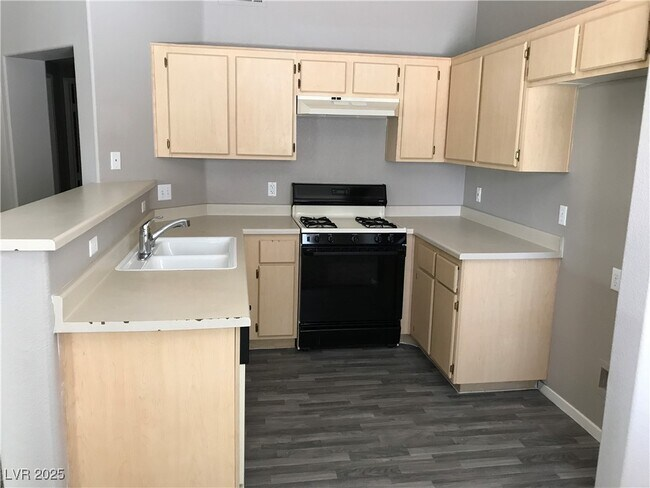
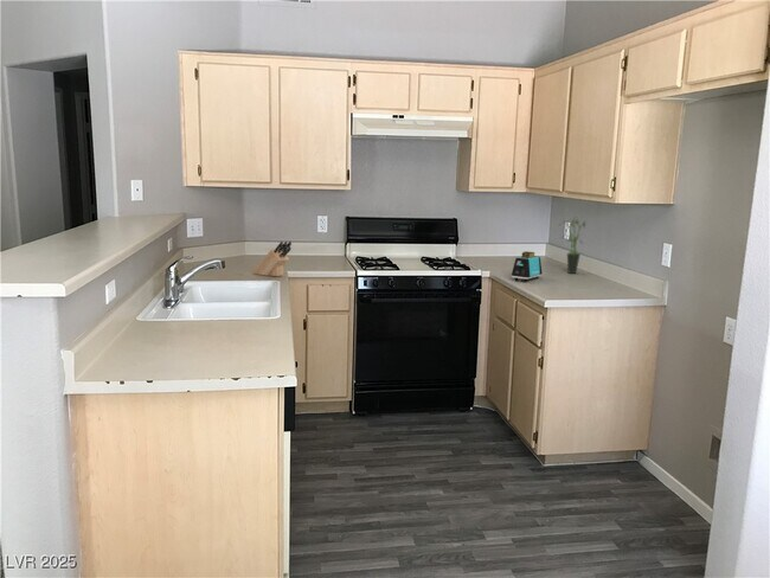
+ potted plant [558,216,588,275]
+ toaster [511,250,544,283]
+ knife block [251,240,293,277]
